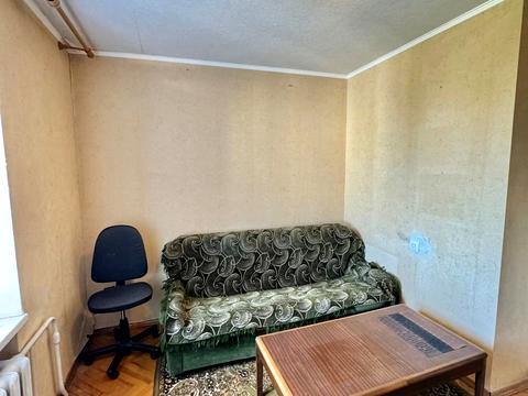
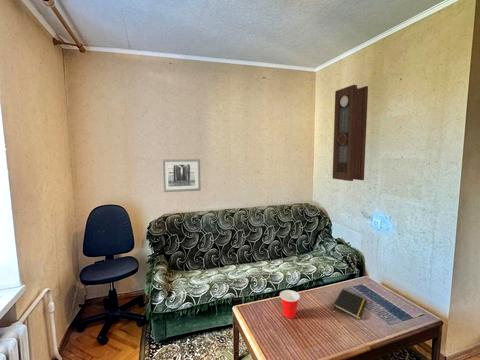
+ pendulum clock [332,84,369,182]
+ notepad [332,288,368,320]
+ wall art [161,158,202,193]
+ cup [279,289,301,319]
